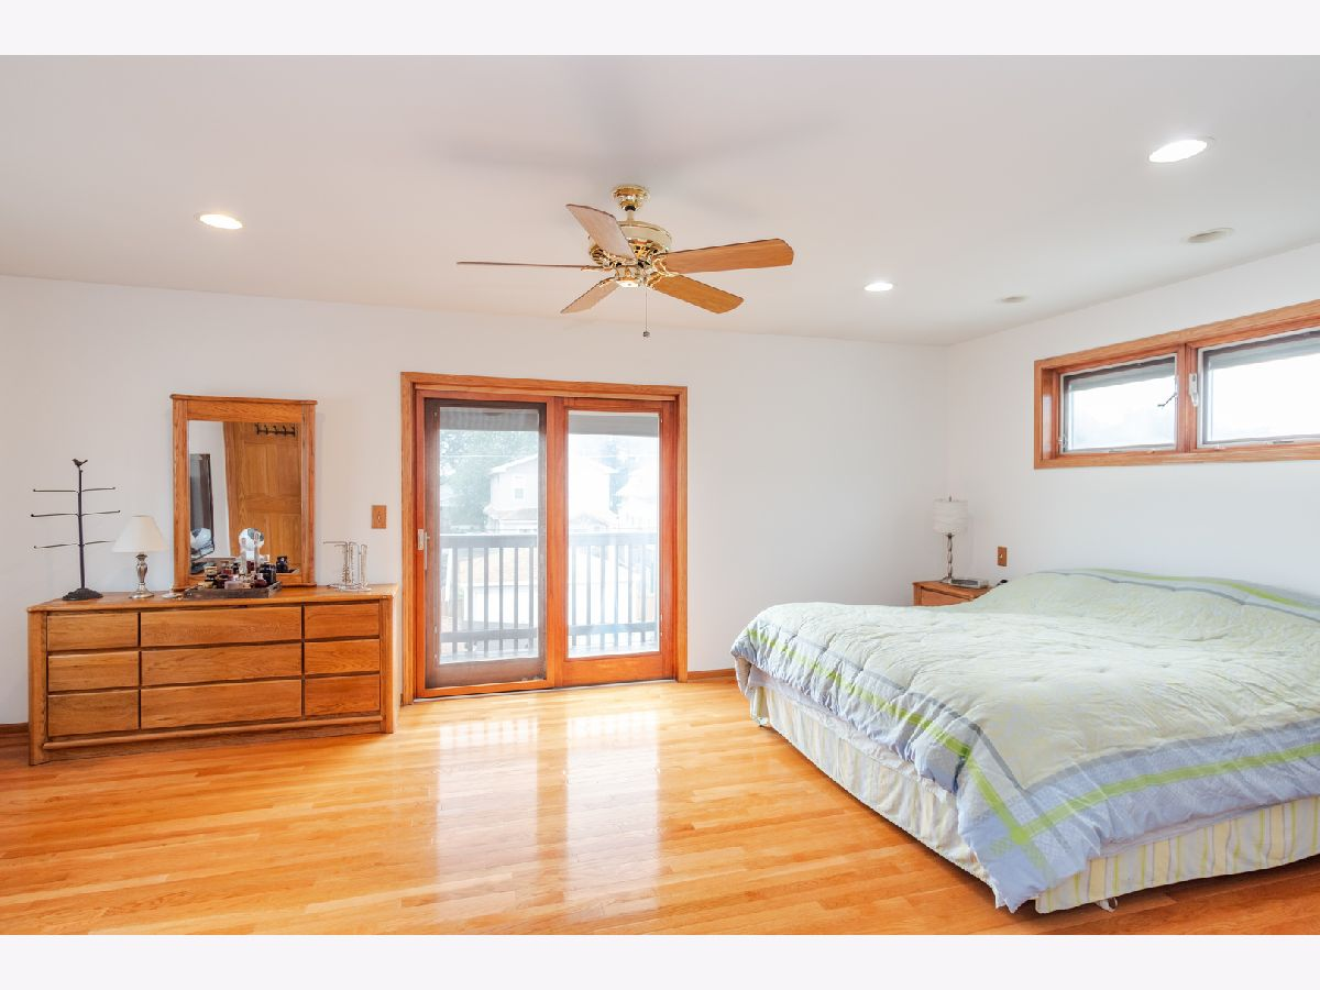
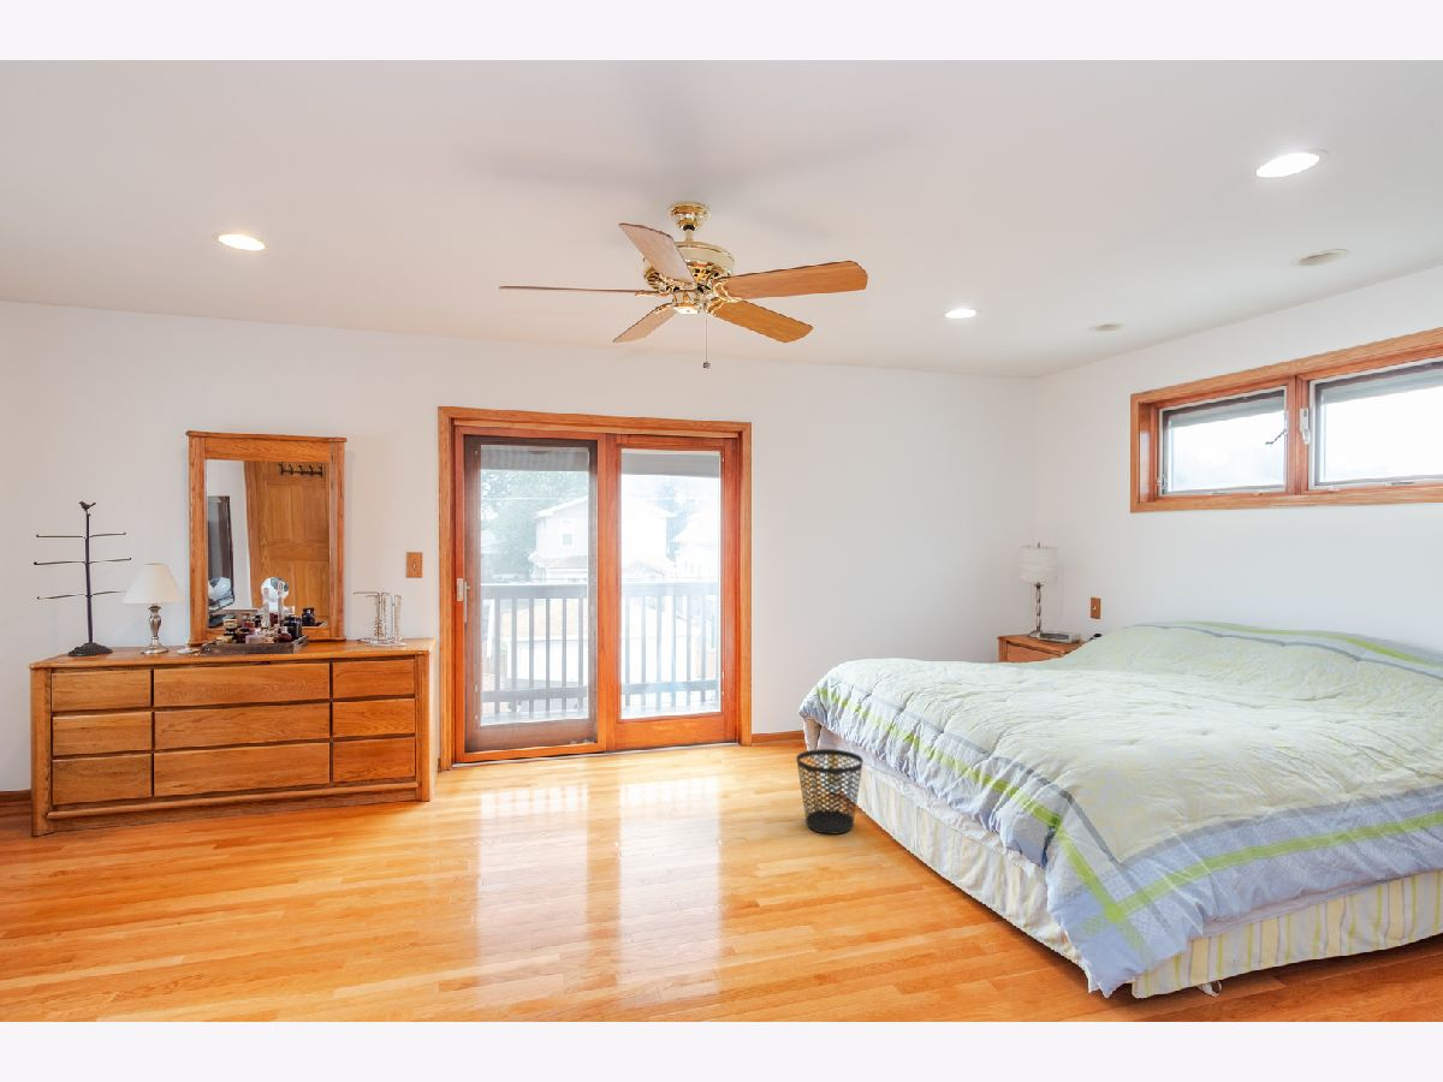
+ wastebasket [795,748,863,836]
